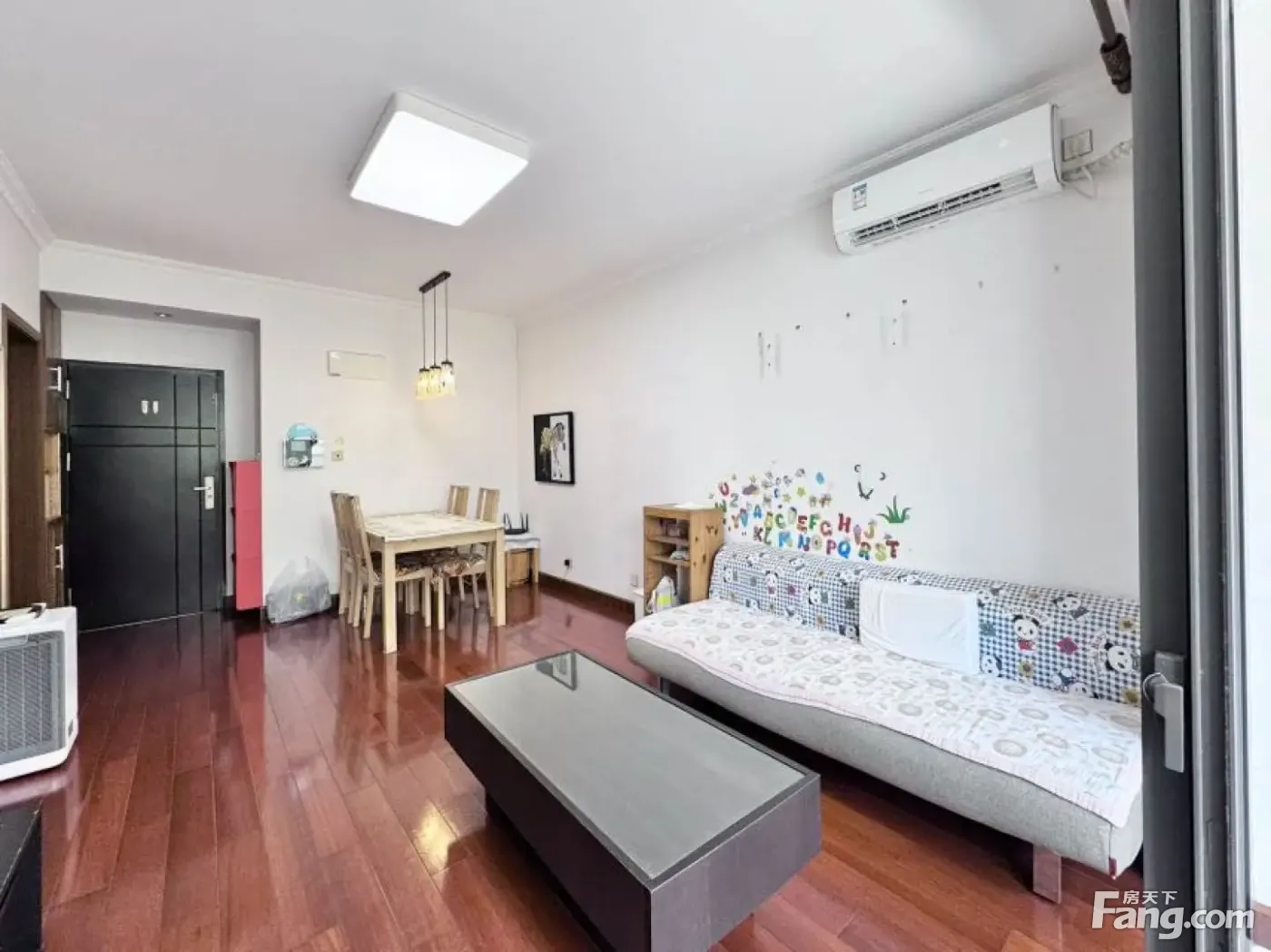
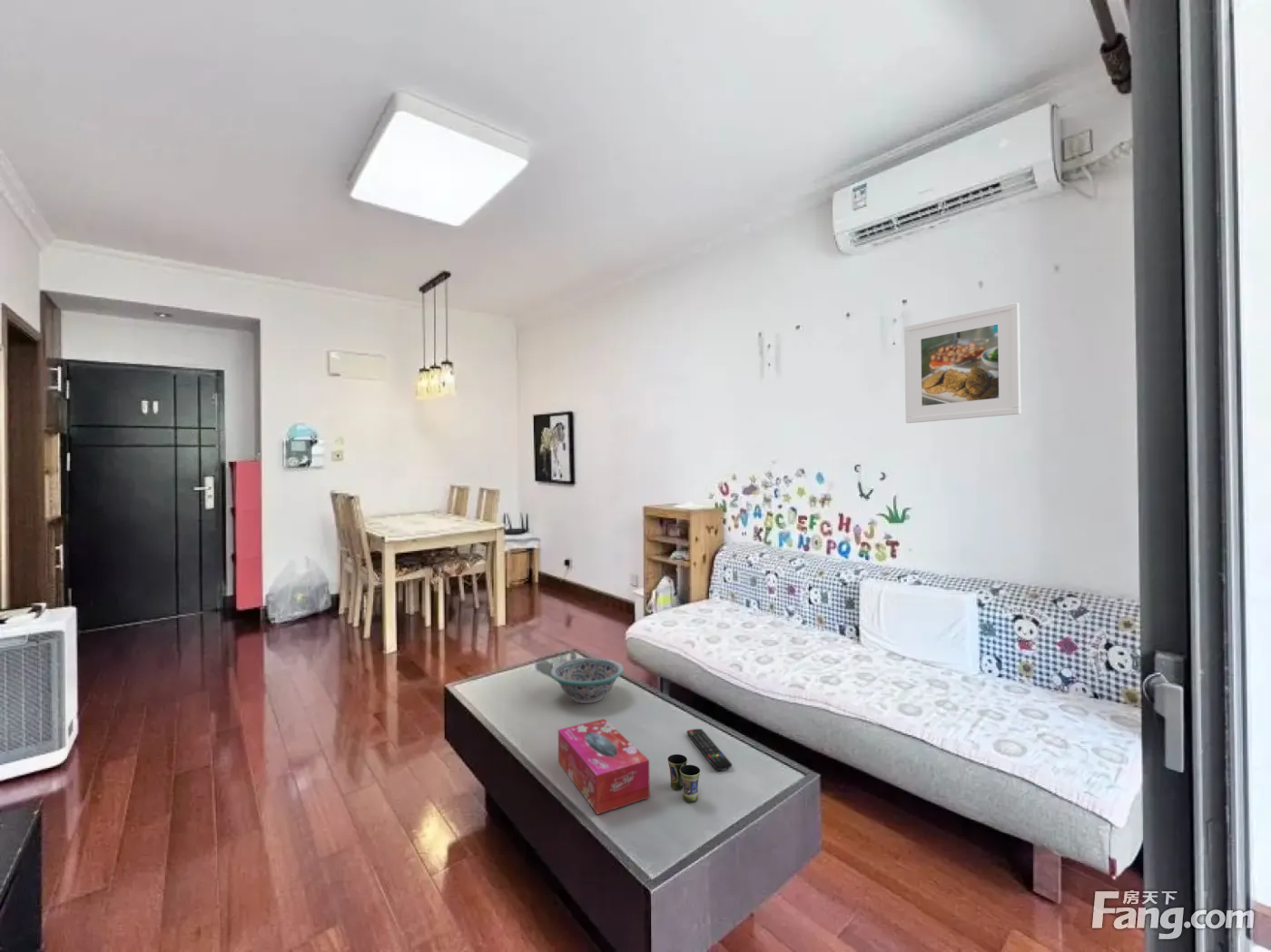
+ cup [666,753,701,803]
+ tissue box [557,718,651,815]
+ decorative bowl [549,656,625,704]
+ remote control [685,728,733,771]
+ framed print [903,301,1021,424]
